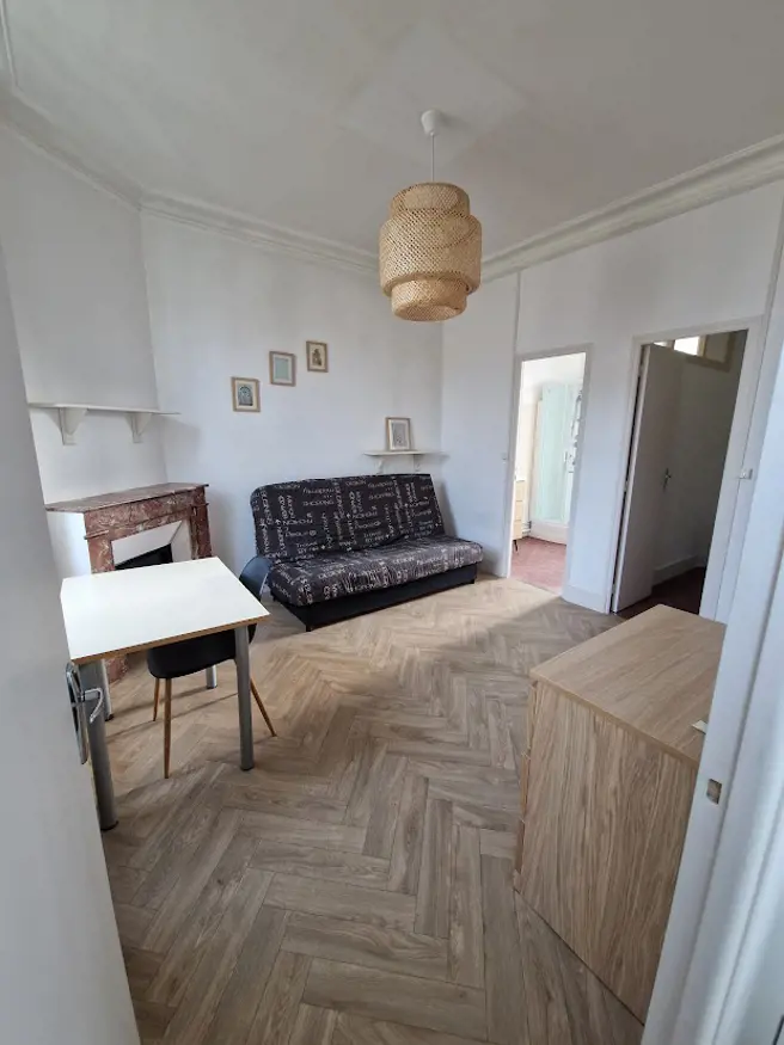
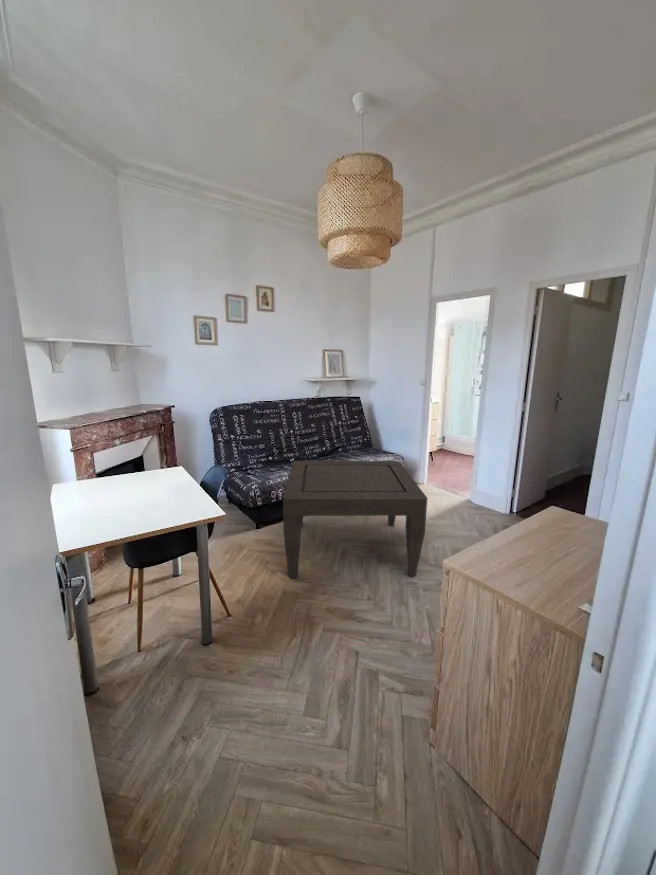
+ coffee table [282,460,428,579]
